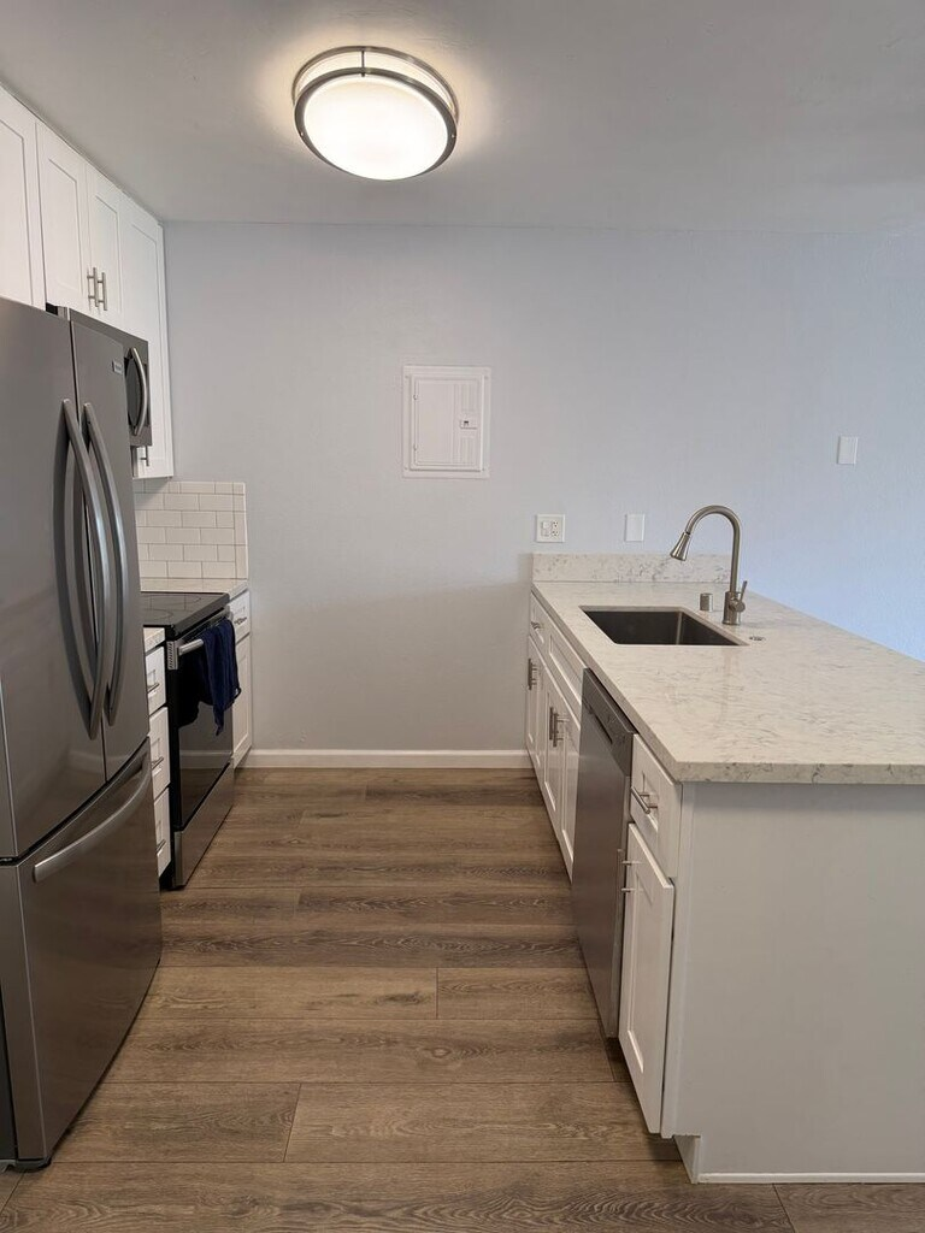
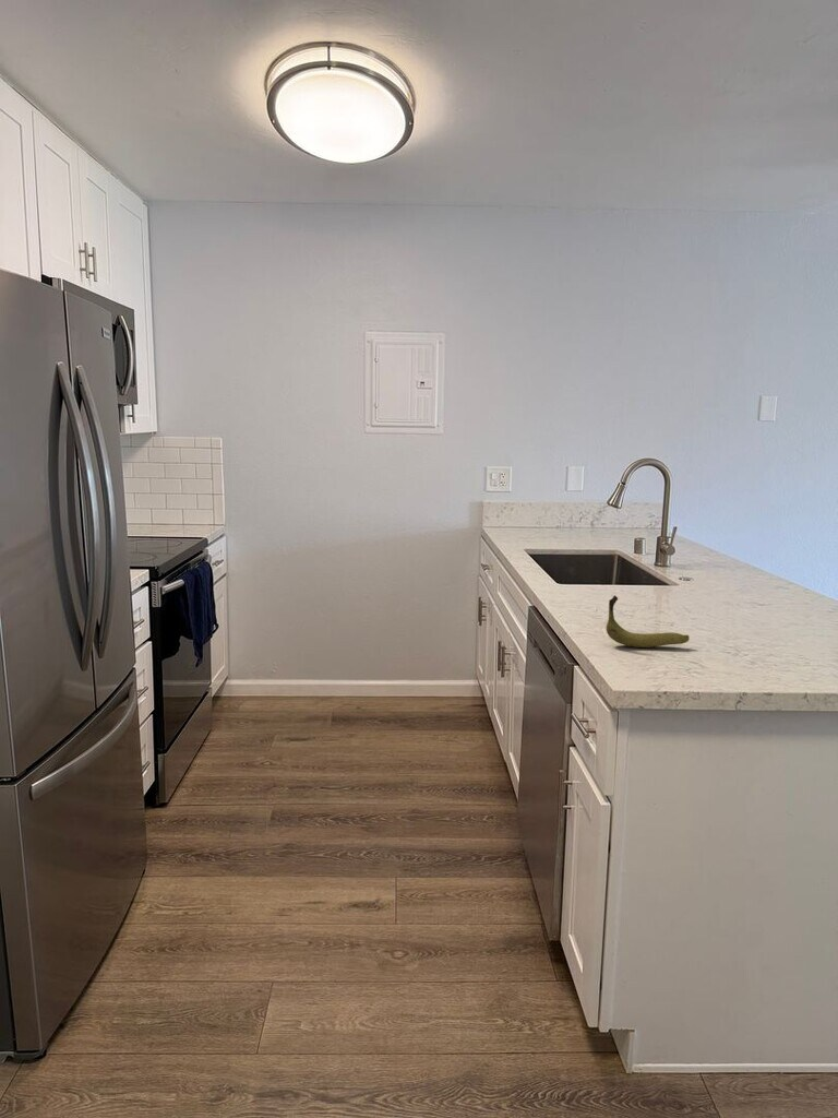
+ banana [606,594,690,649]
